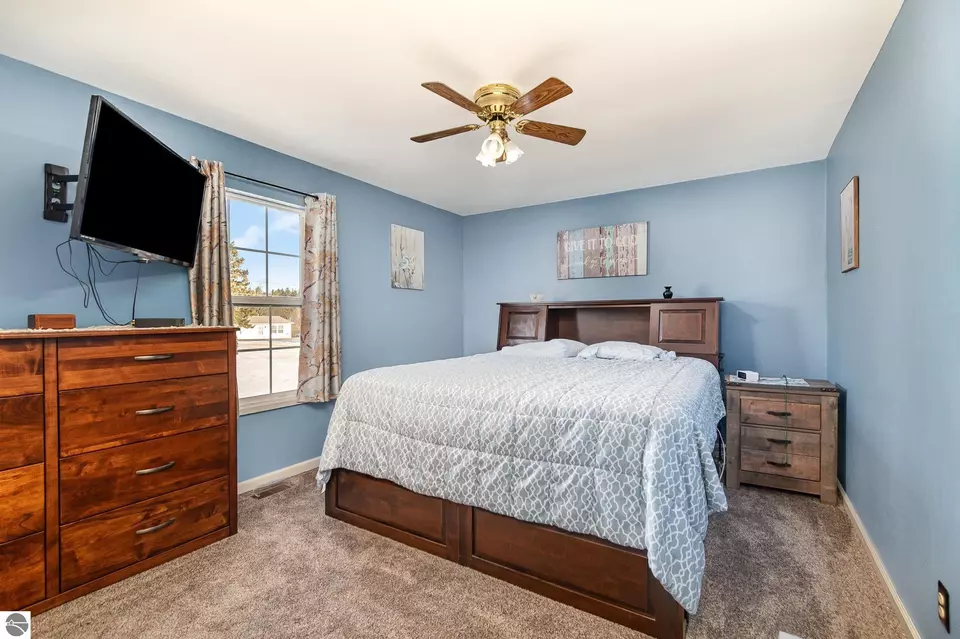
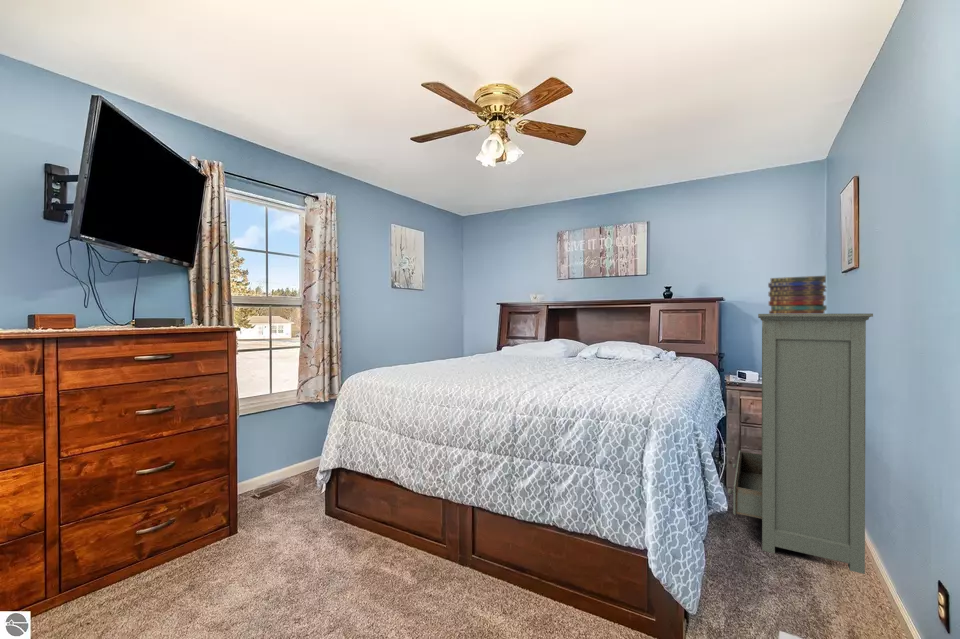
+ bookshelf [727,313,874,575]
+ book stack [767,275,828,314]
